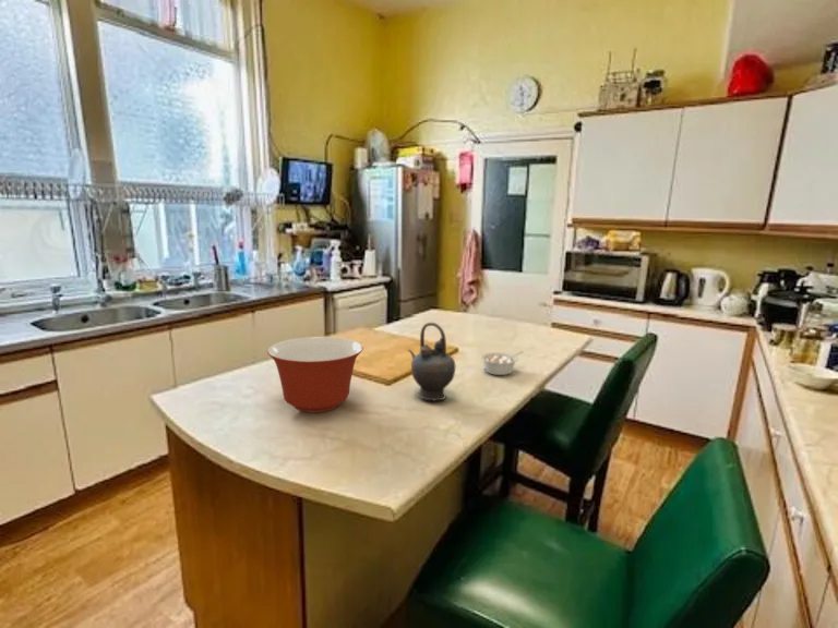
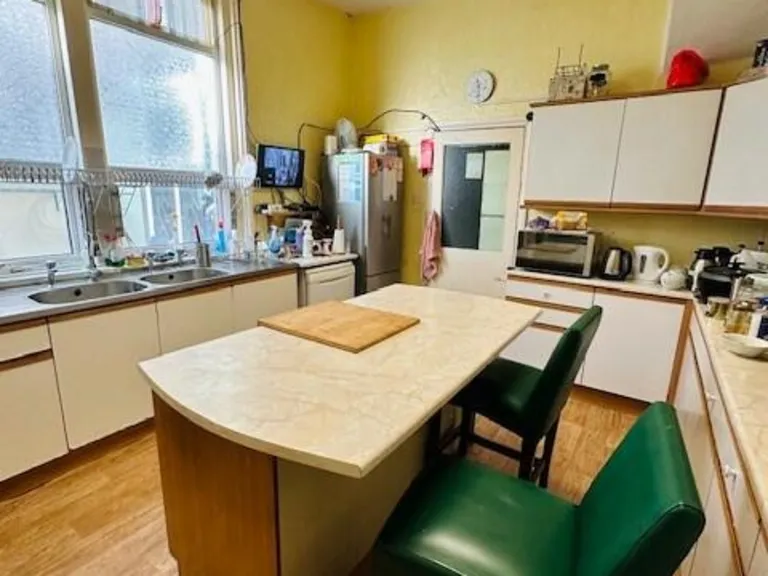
- mixing bowl [266,336,363,413]
- teapot [407,322,456,401]
- legume [480,350,524,376]
